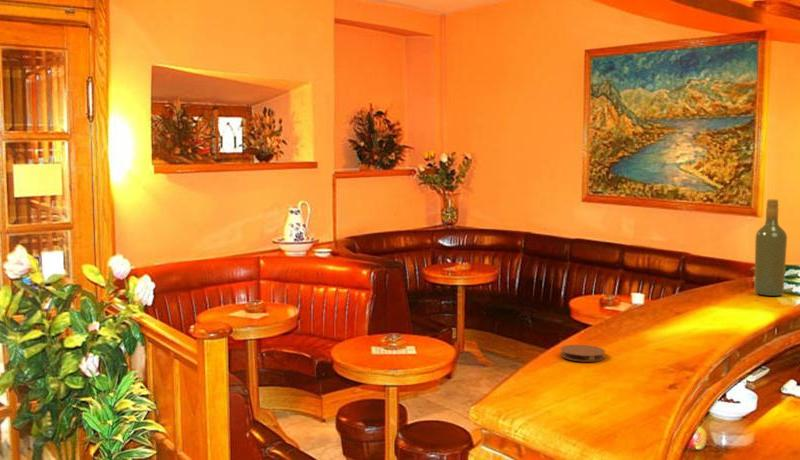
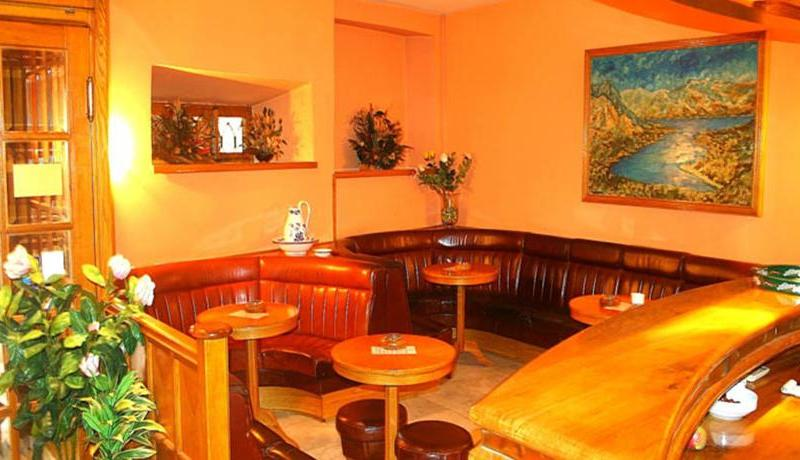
- wine bottle [753,198,788,297]
- coaster [559,344,606,363]
